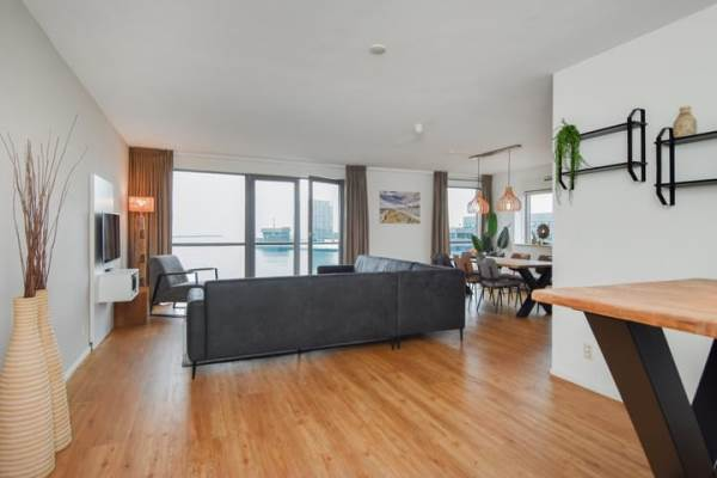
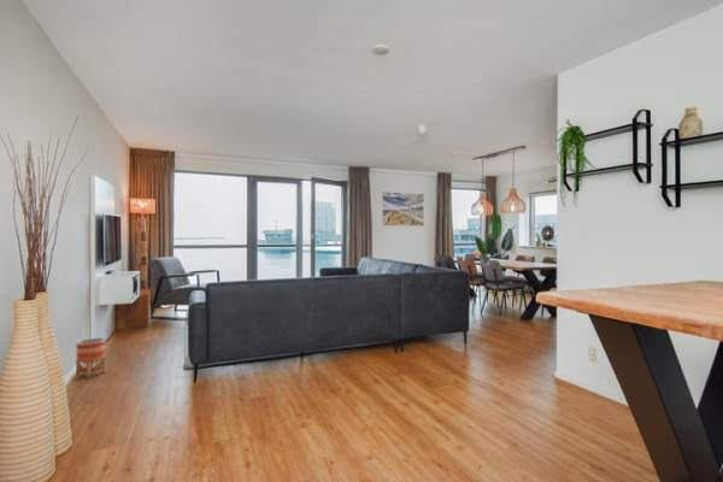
+ planter [75,337,106,378]
